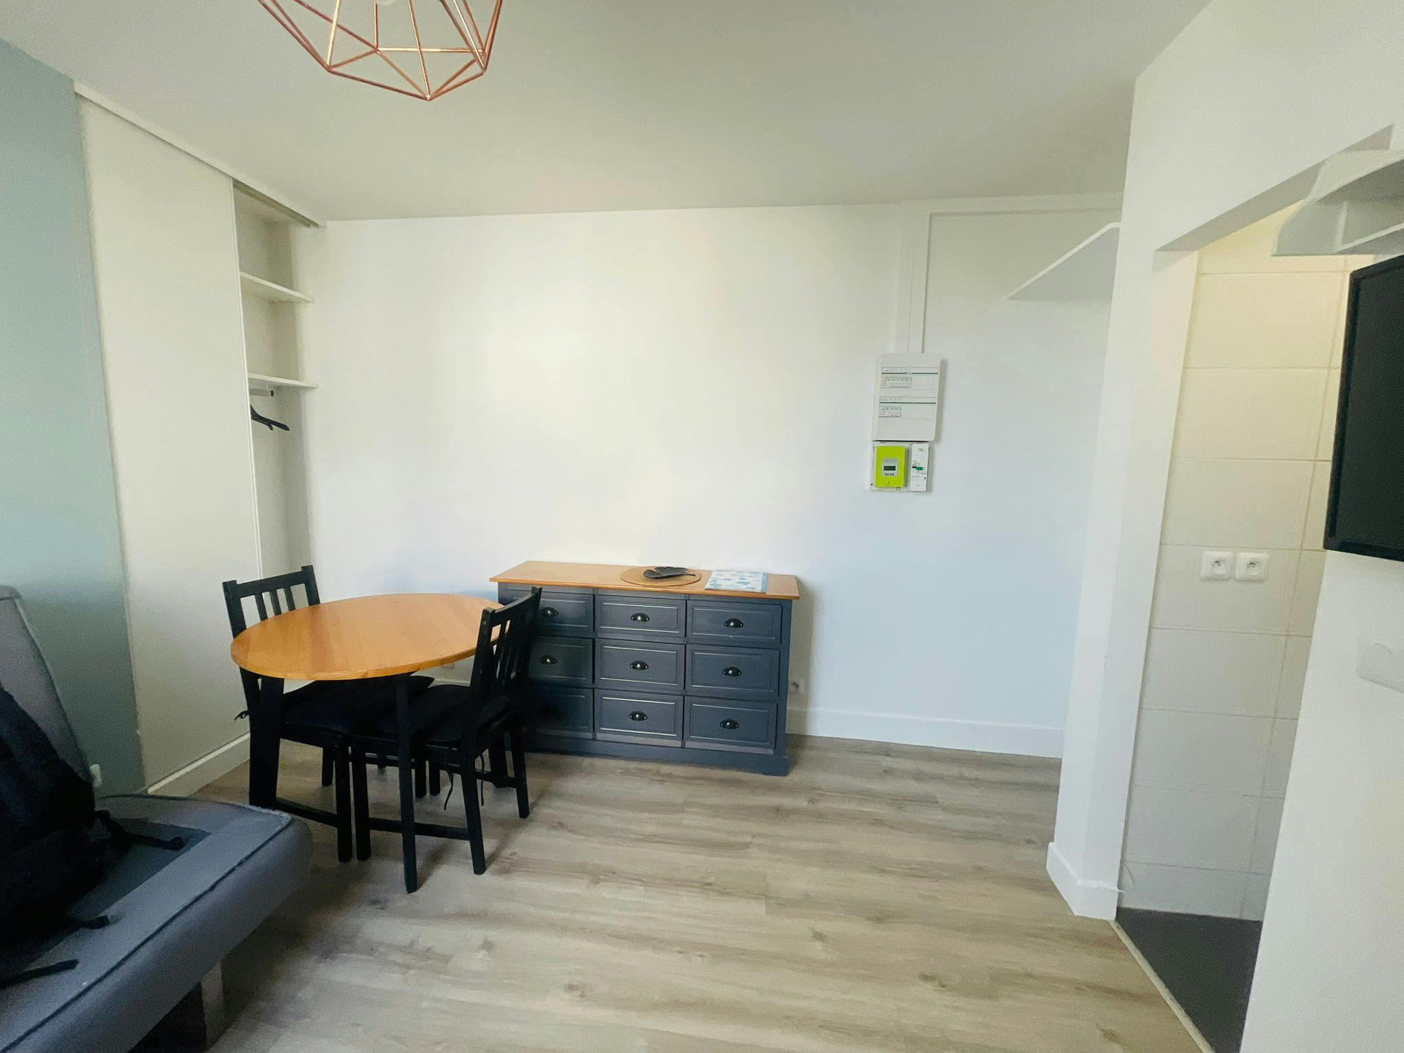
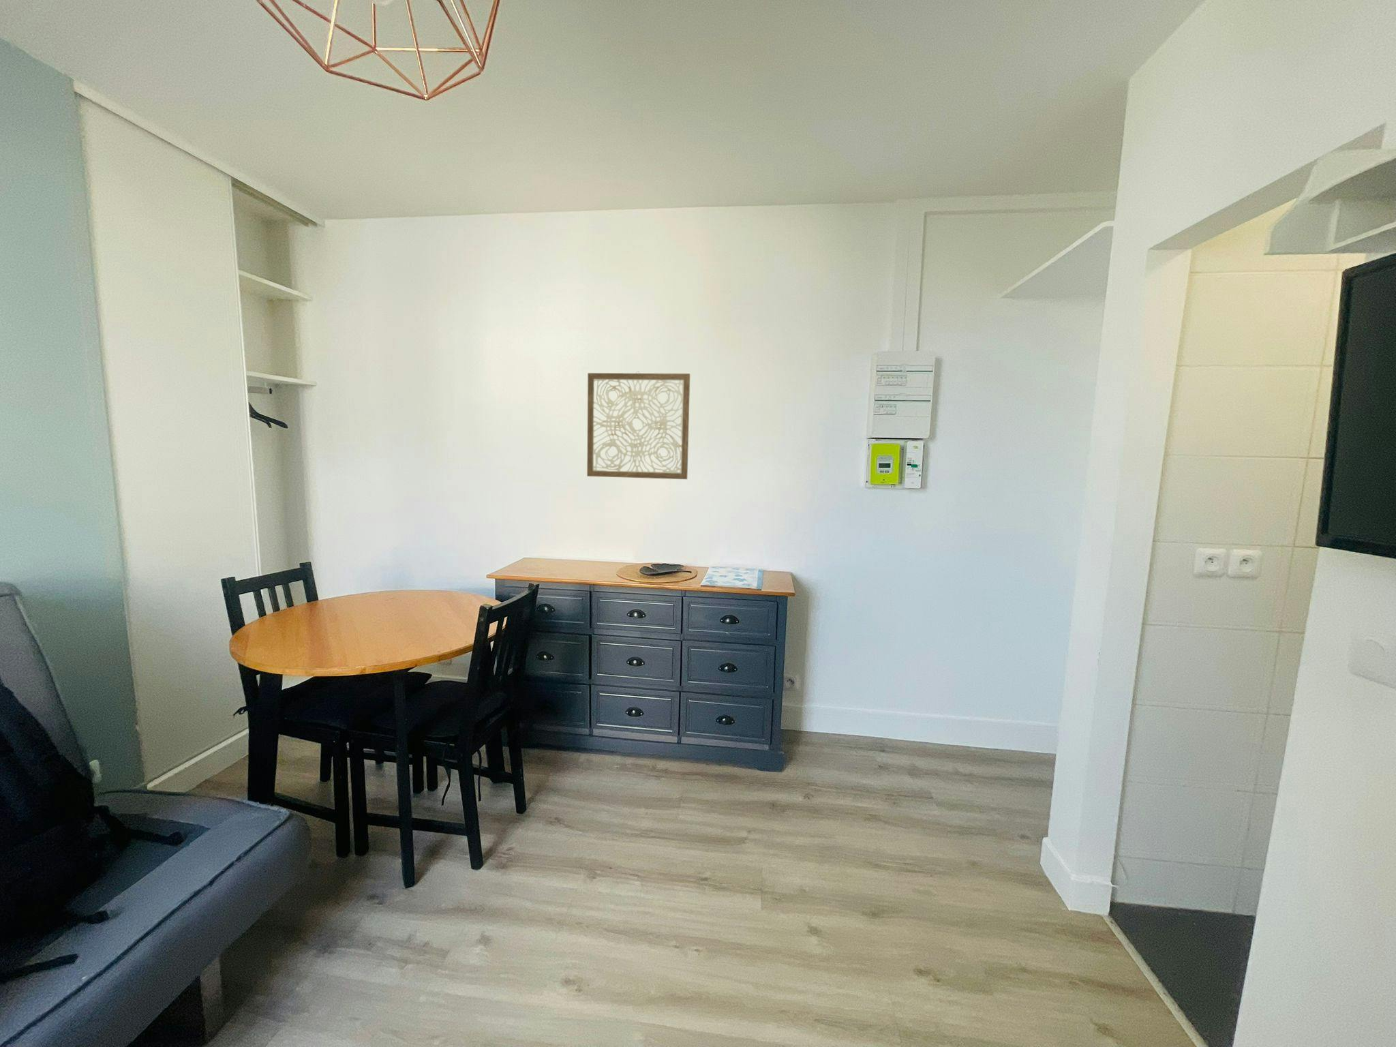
+ wall art [586,371,690,480]
